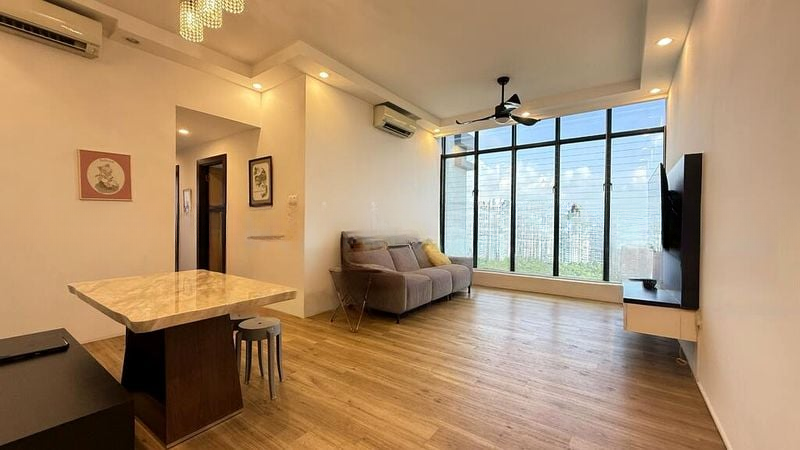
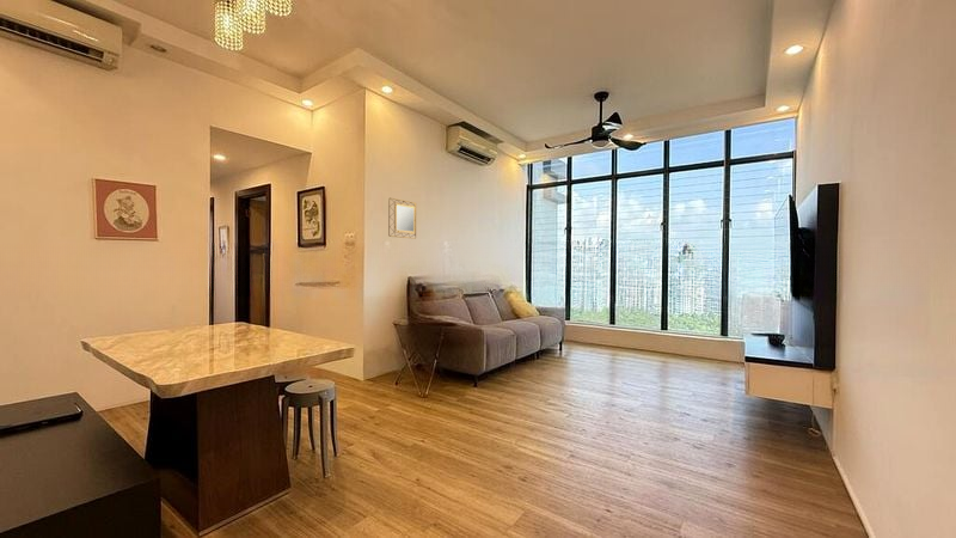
+ home mirror [387,197,417,240]
